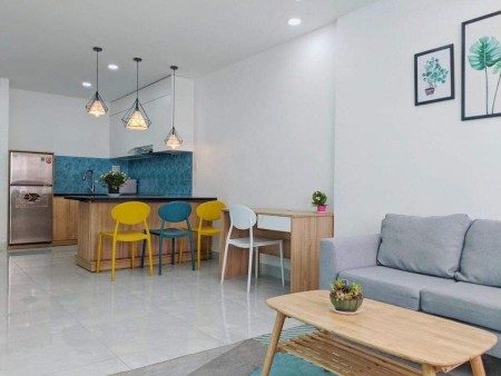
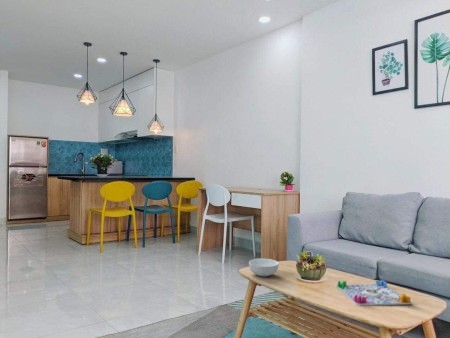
+ cereal bowl [248,257,280,277]
+ board game [335,279,413,306]
